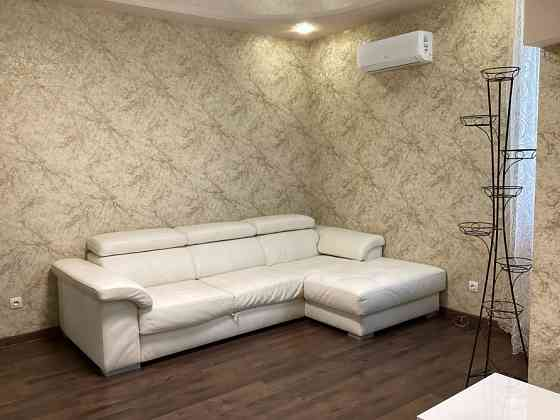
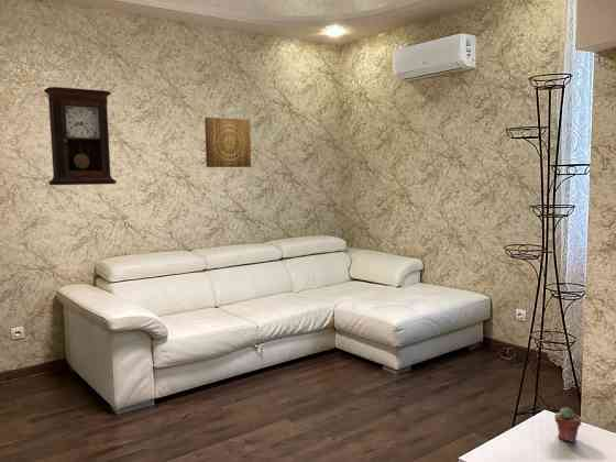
+ potted succulent [553,407,582,443]
+ pendulum clock [43,86,118,186]
+ wall art [204,117,252,168]
